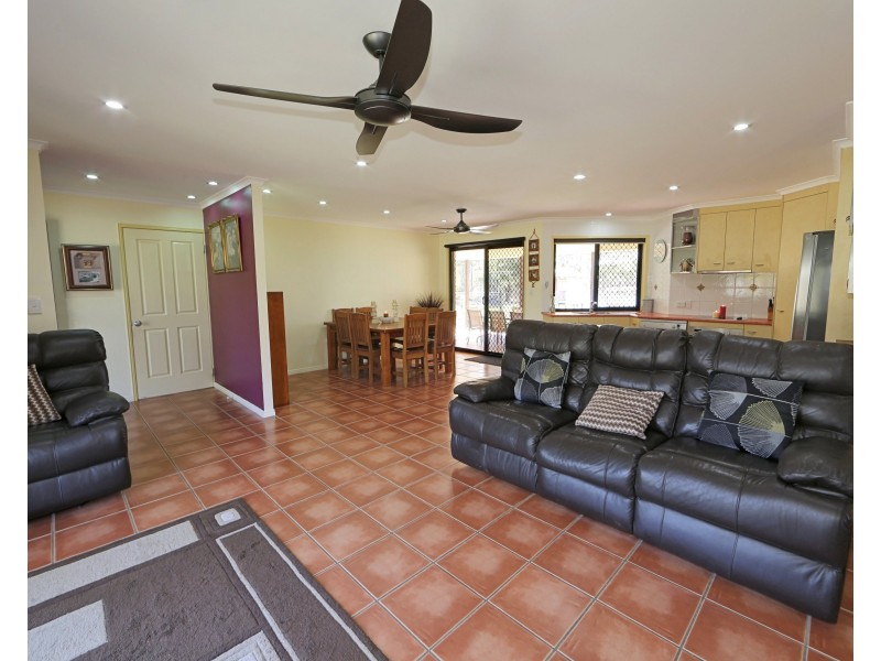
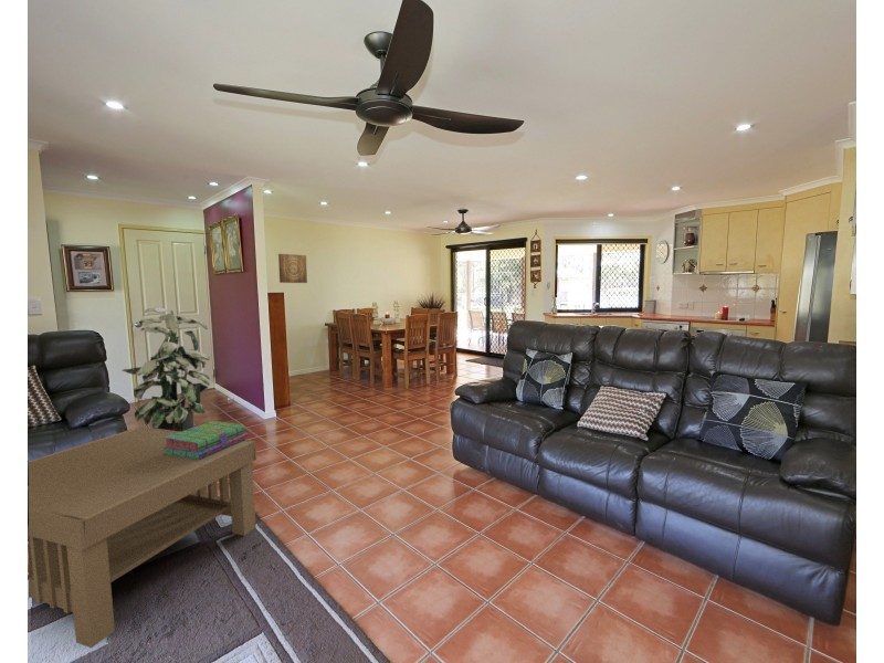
+ wall art [277,253,308,284]
+ indoor plant [120,307,211,432]
+ coffee table [28,425,257,649]
+ stack of books [162,420,249,460]
